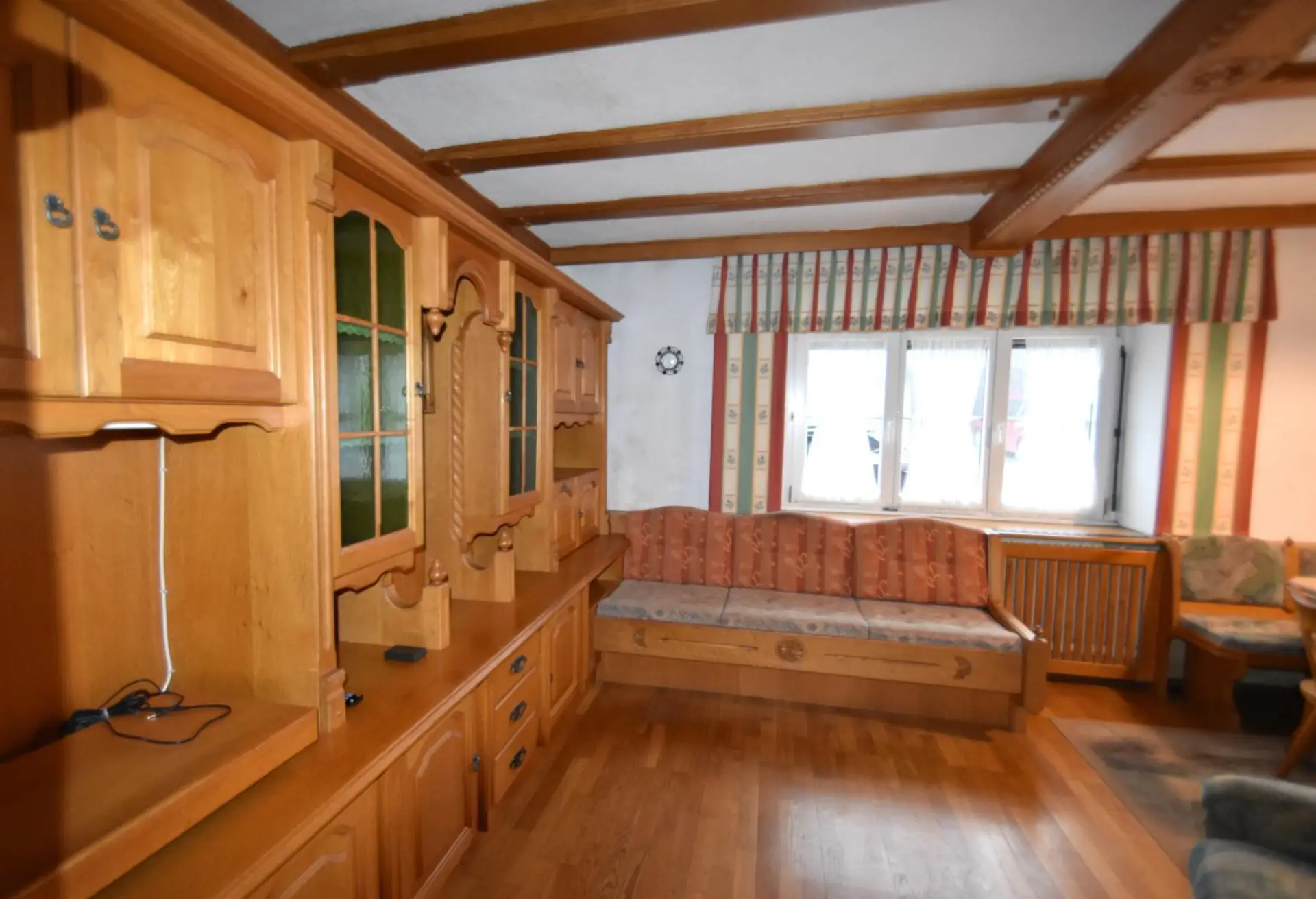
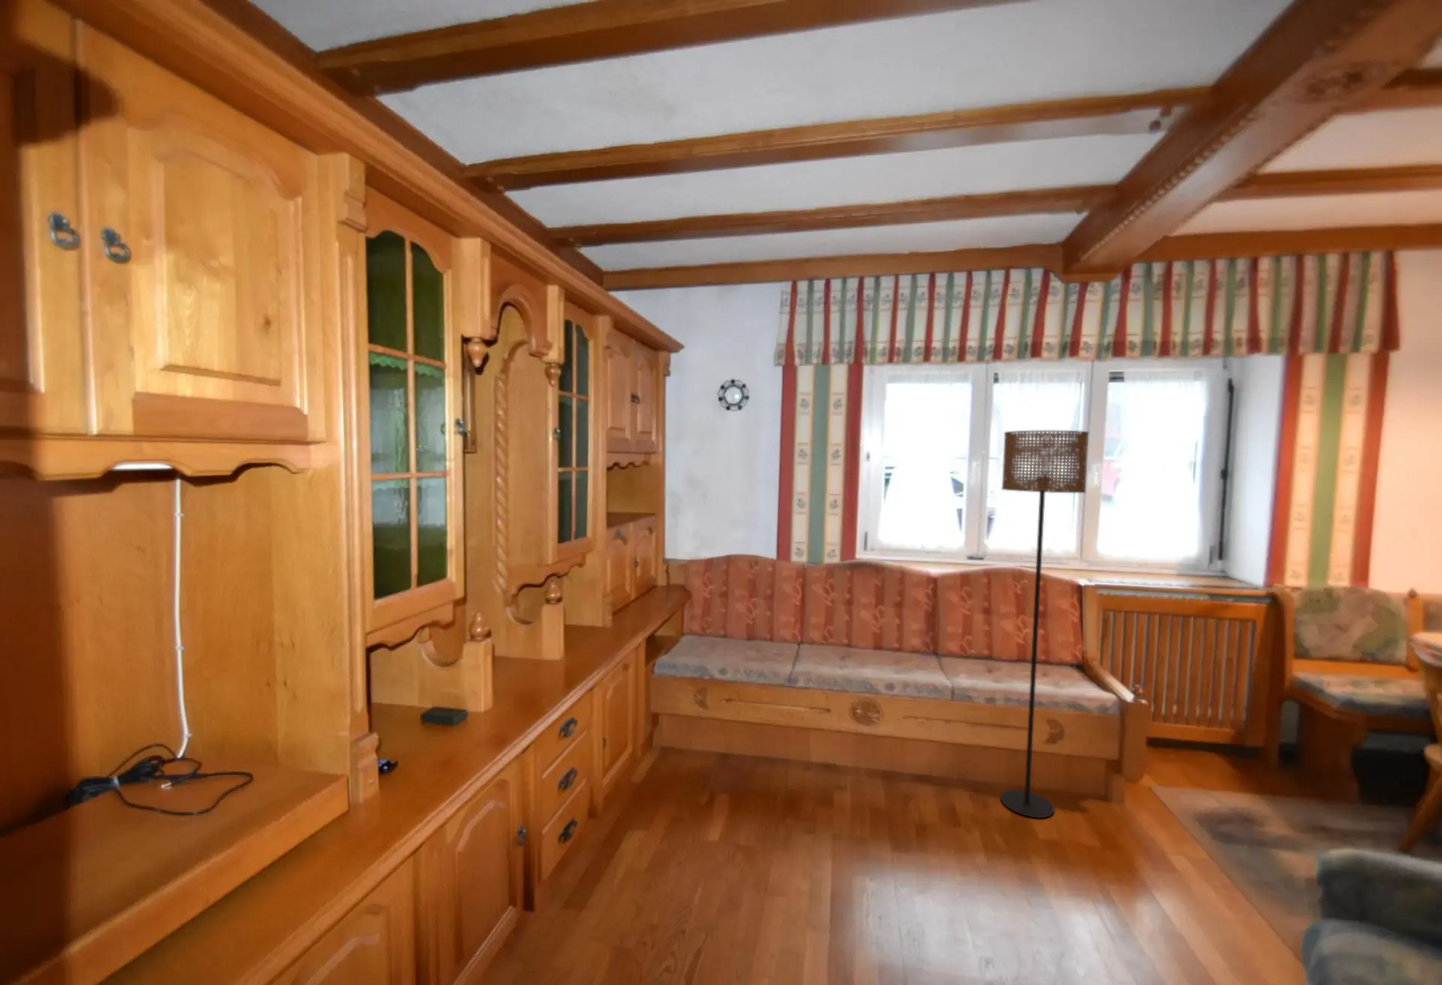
+ floor lamp [999,429,1090,818]
